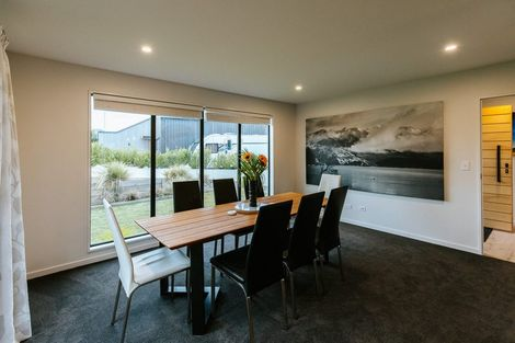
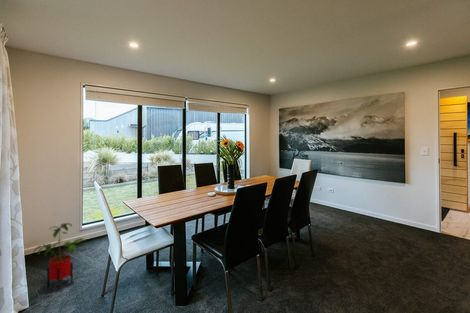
+ house plant [33,222,86,291]
